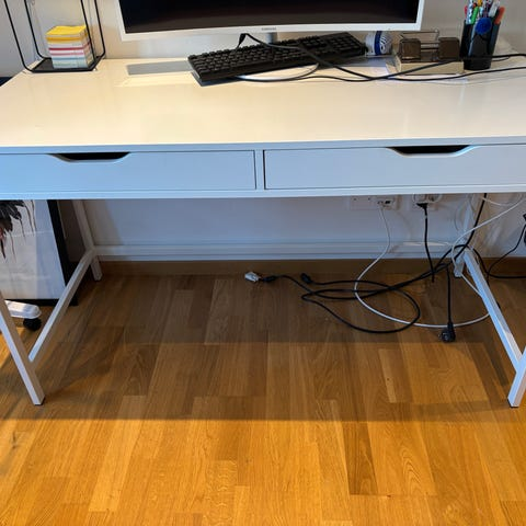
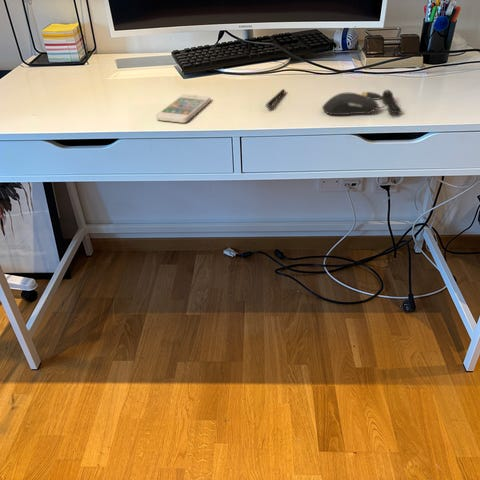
+ smartphone [155,93,211,124]
+ computer mouse [321,89,402,116]
+ pen [265,88,286,110]
